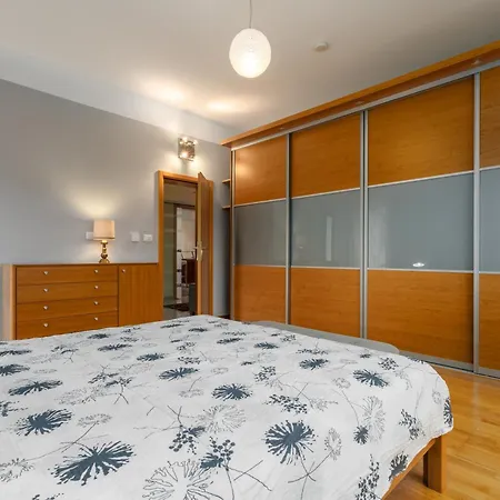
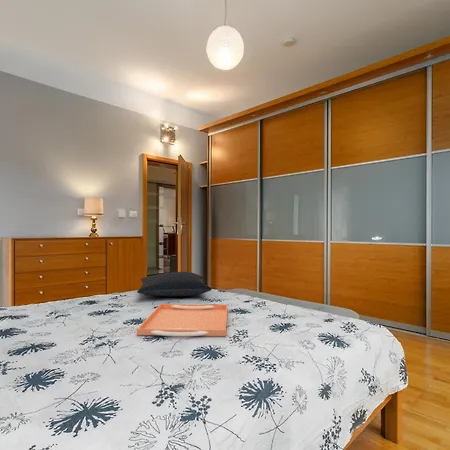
+ pillow [136,271,213,297]
+ serving tray [136,303,229,337]
